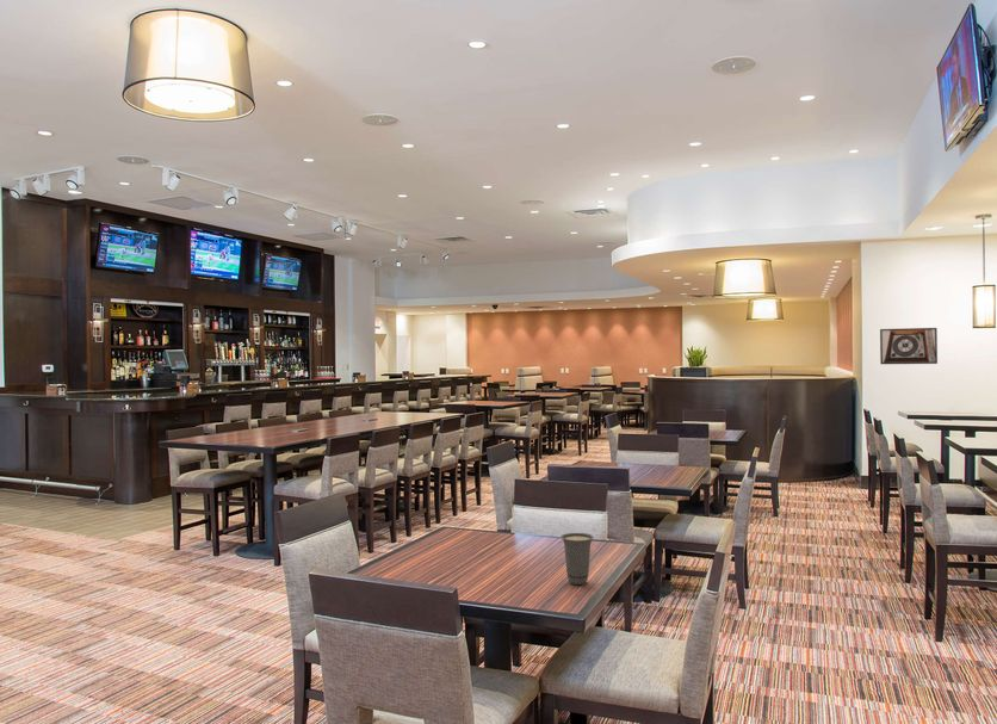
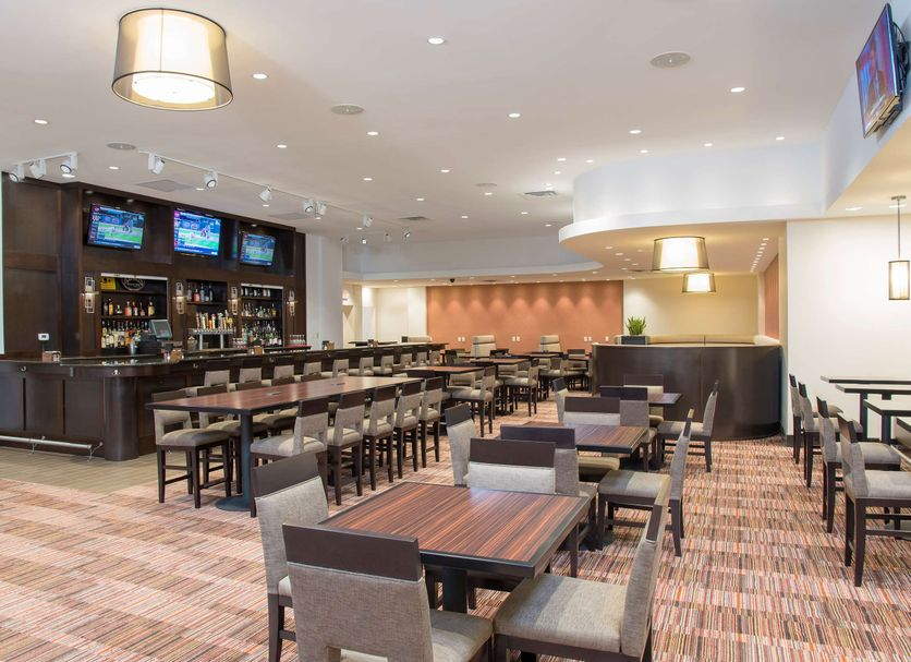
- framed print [879,327,939,365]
- cup [559,532,595,586]
